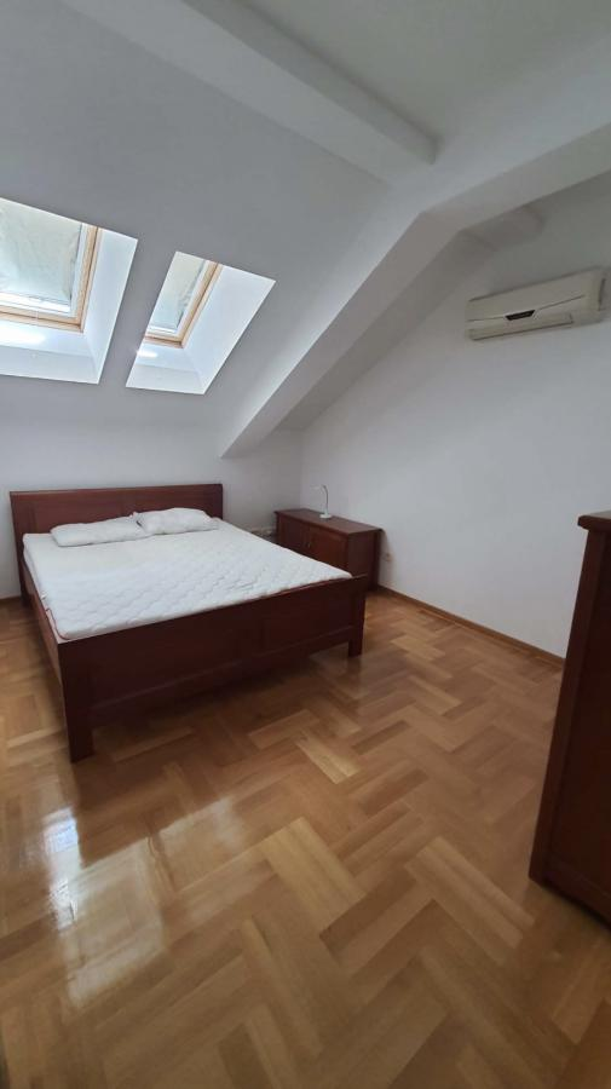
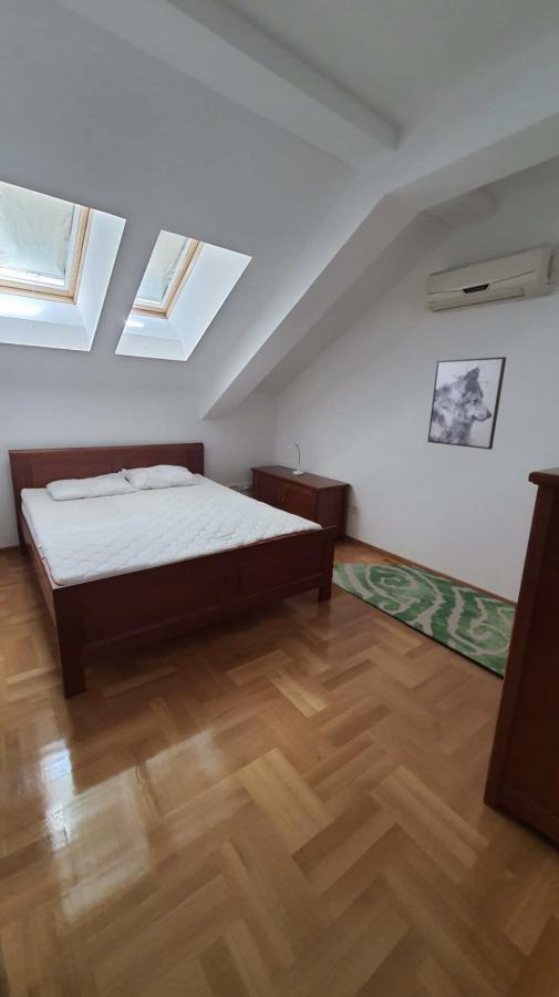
+ rug [331,562,516,677]
+ wall art [426,356,507,451]
